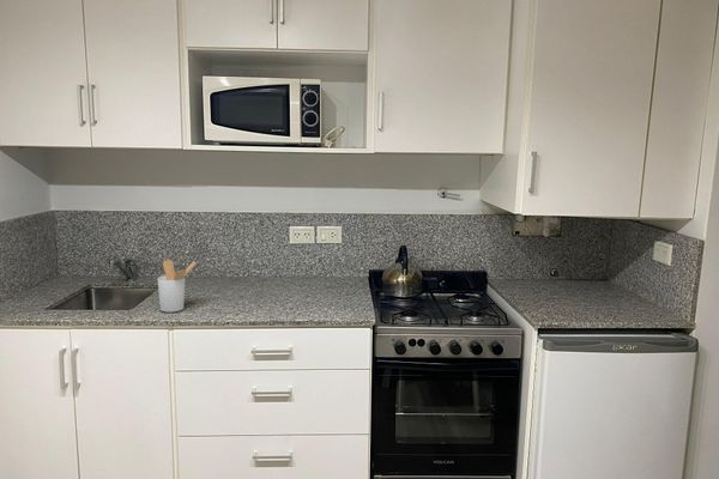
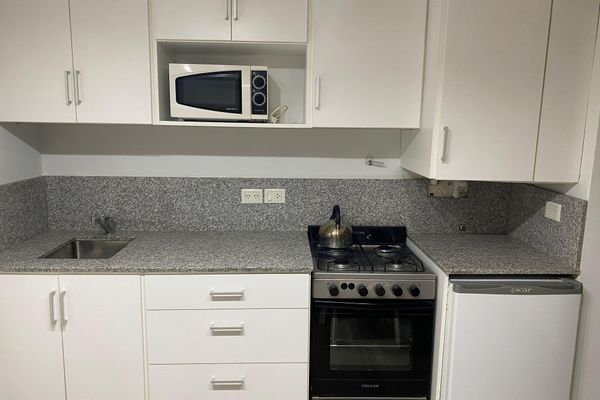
- utensil holder [156,259,198,314]
